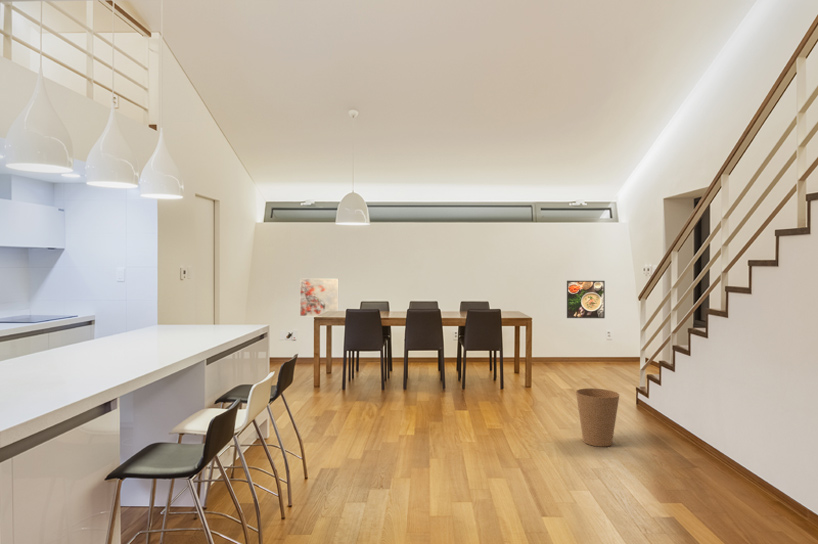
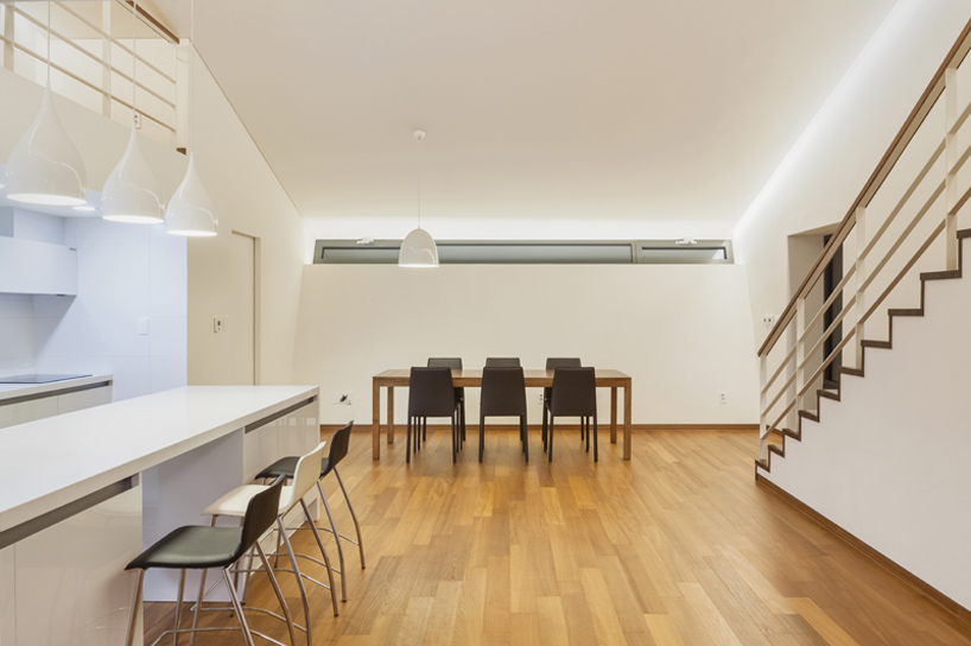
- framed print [566,280,606,319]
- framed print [299,278,339,317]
- trash bin [575,387,620,448]
